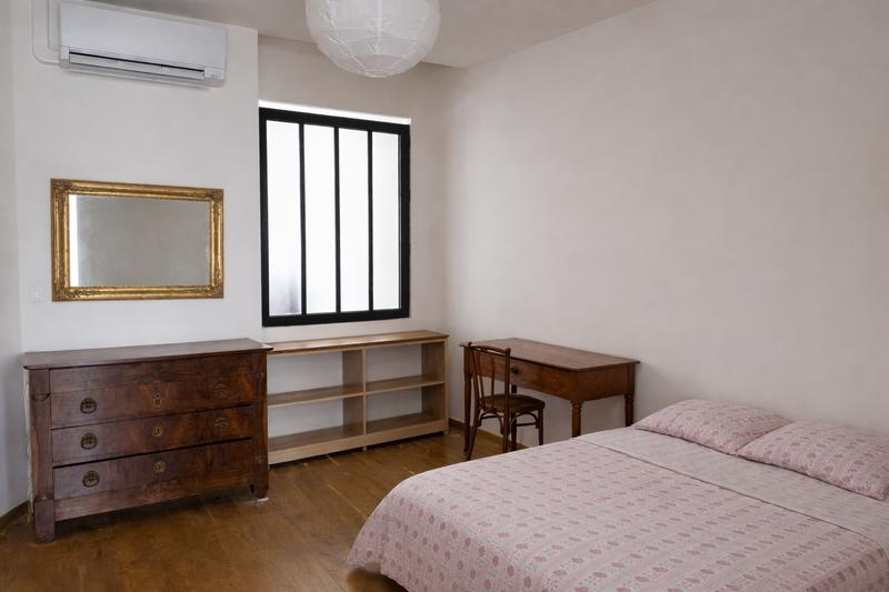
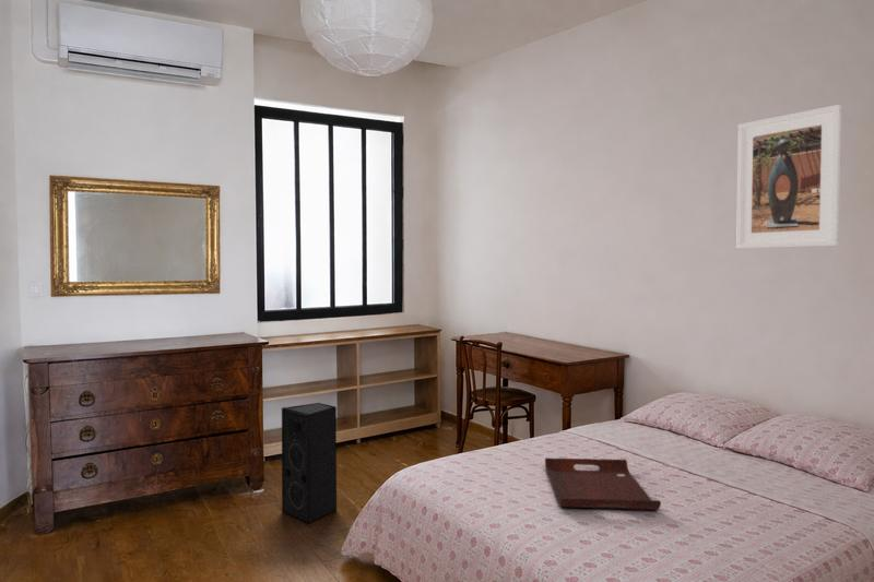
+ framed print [735,104,842,250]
+ speaker [281,402,339,525]
+ serving tray [544,456,662,511]
